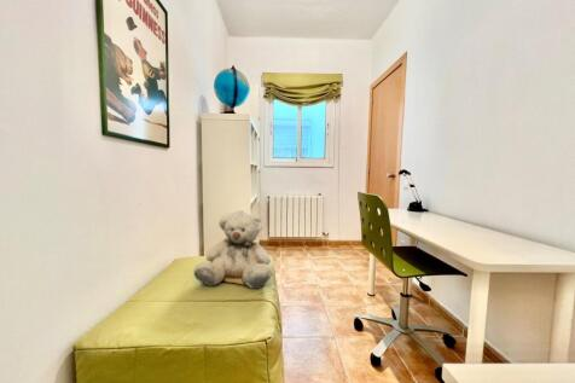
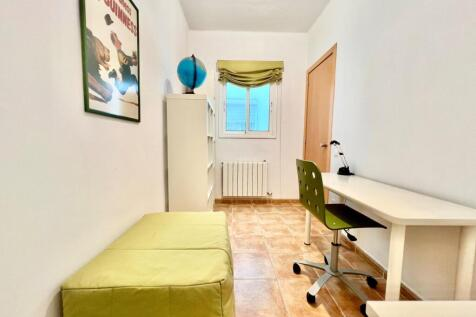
- teddy bear [193,209,273,290]
